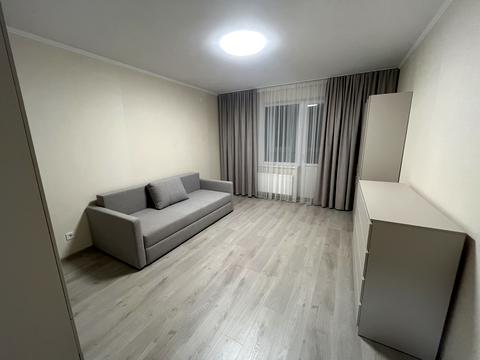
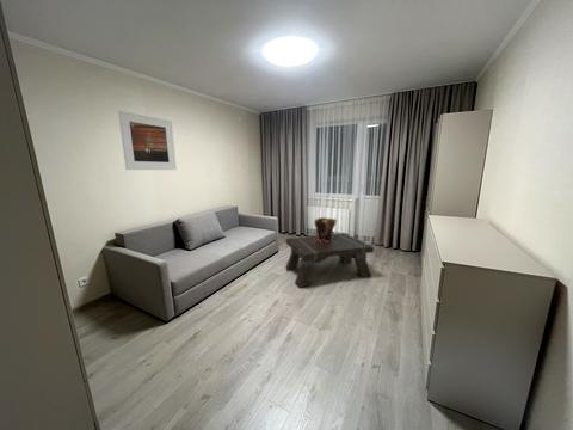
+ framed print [117,110,178,171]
+ decorative urn [313,216,338,242]
+ coffee table [284,232,375,289]
